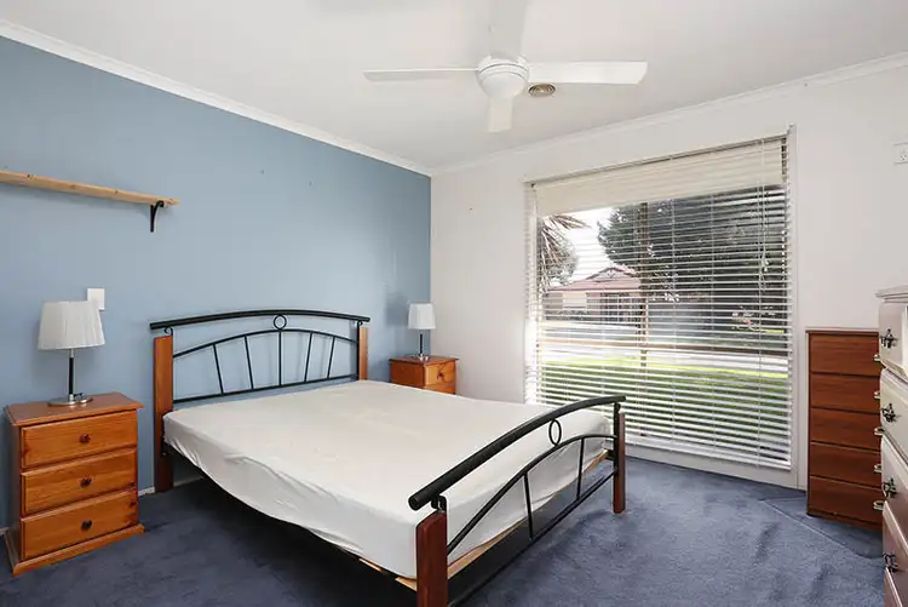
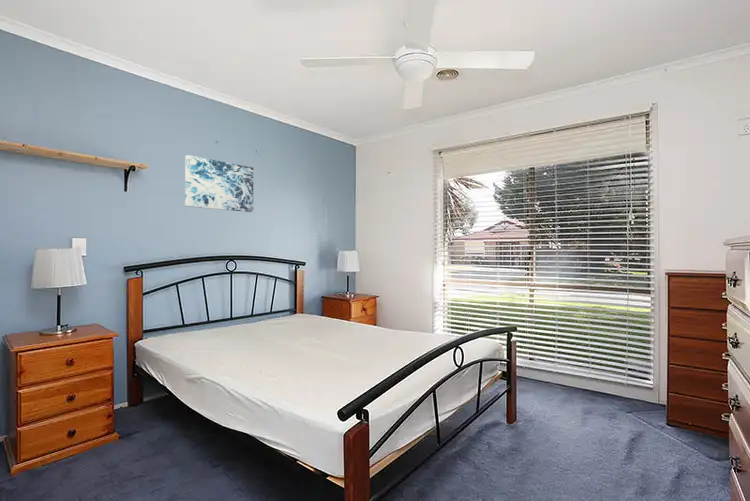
+ wall art [184,154,254,213]
